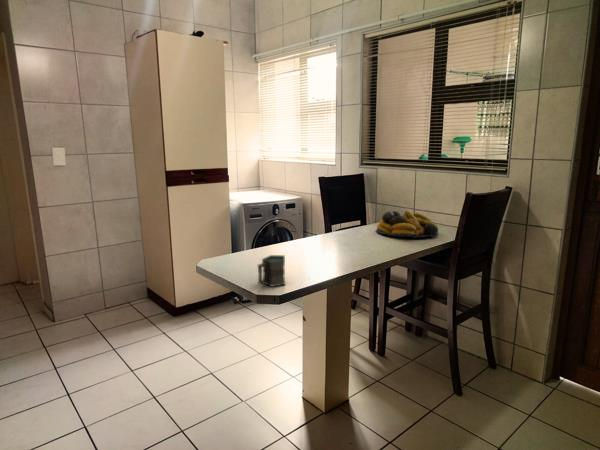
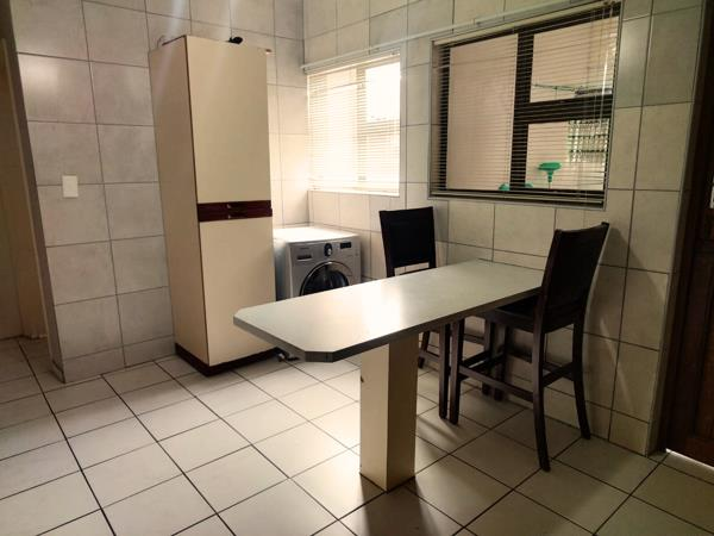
- mug [257,254,286,288]
- fruit bowl [375,209,440,239]
